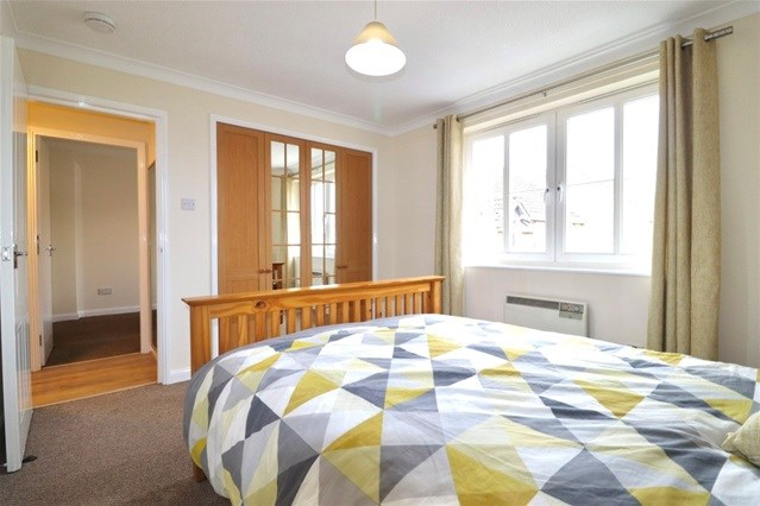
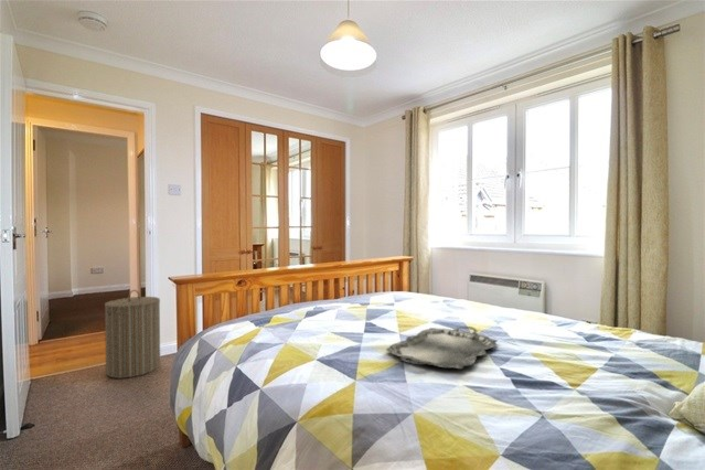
+ laundry hamper [104,289,161,380]
+ serving tray [385,325,499,370]
